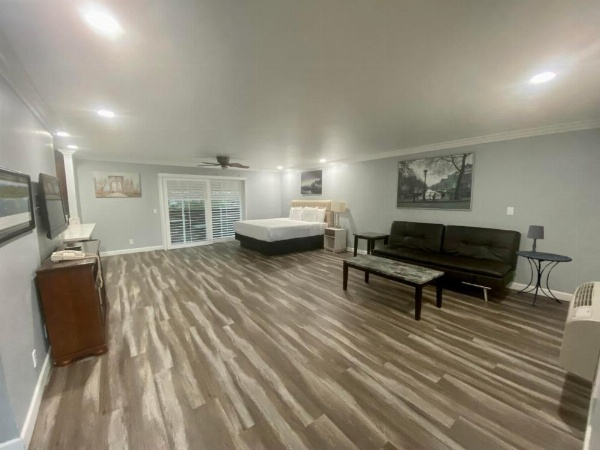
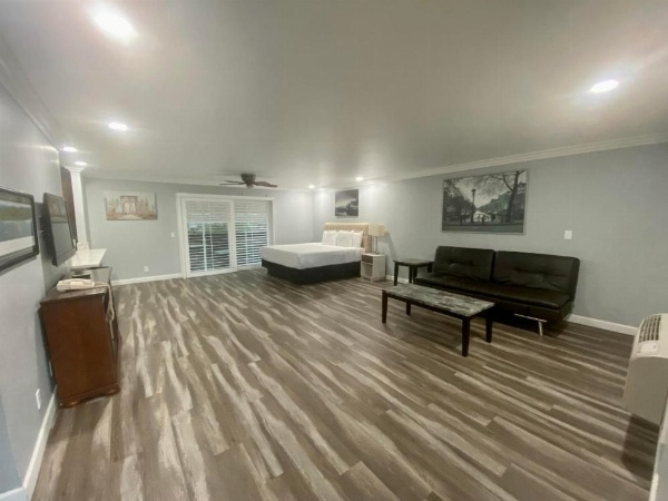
- table lamp [526,224,545,256]
- side table [514,250,573,307]
